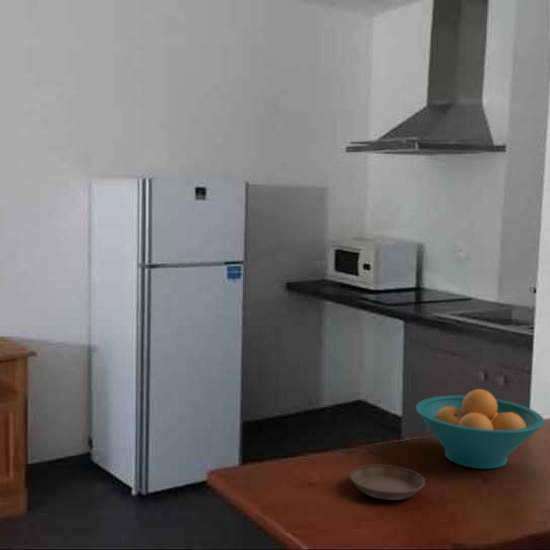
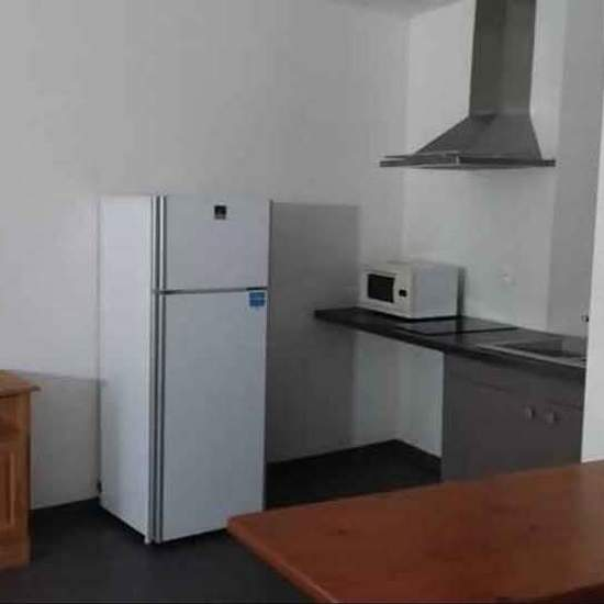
- fruit bowl [415,388,545,470]
- saucer [349,464,426,501]
